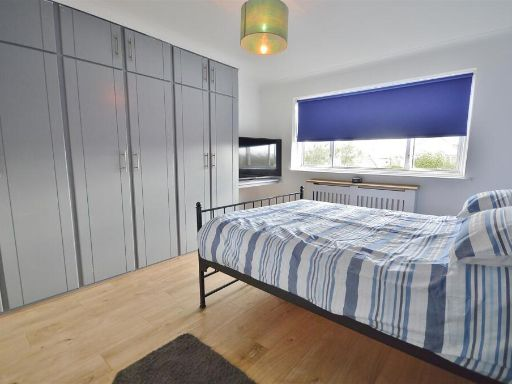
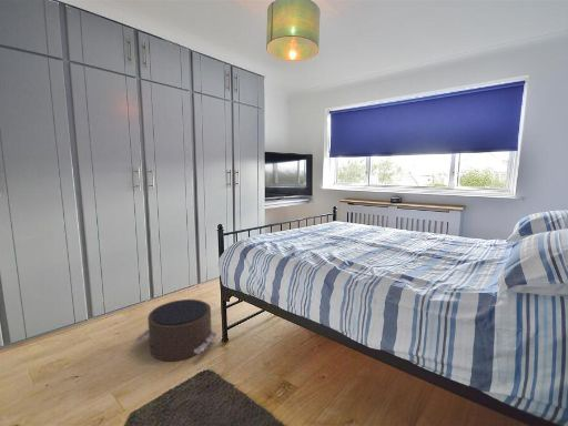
+ pouf [134,298,219,363]
